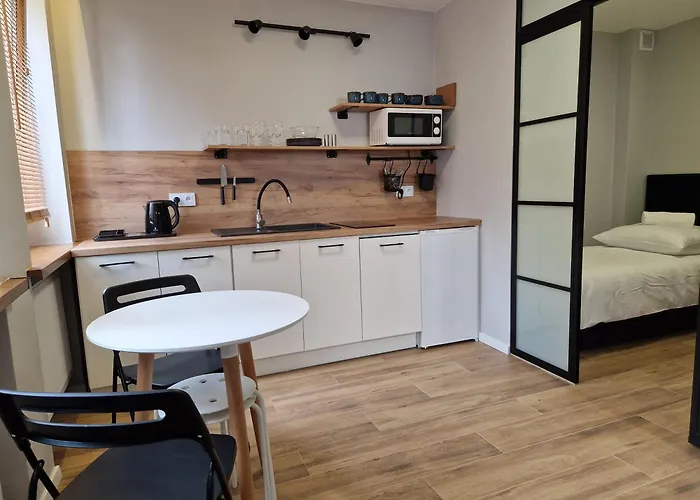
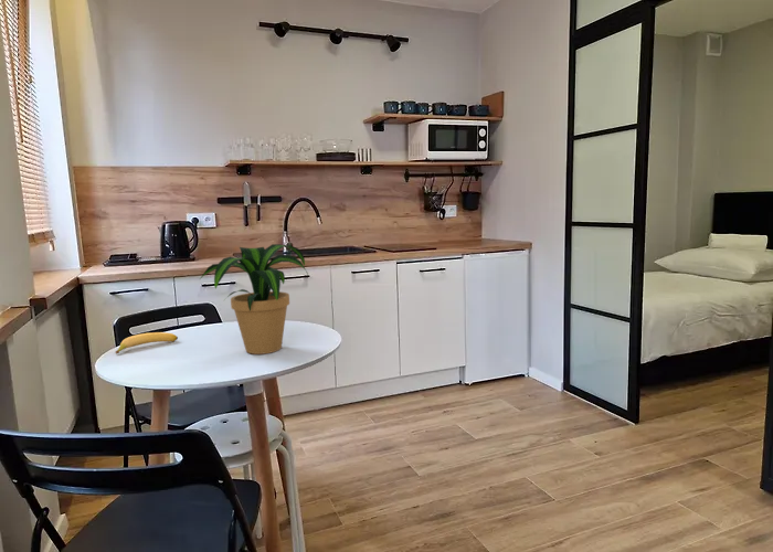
+ banana [115,331,179,354]
+ potted plant [200,243,309,355]
